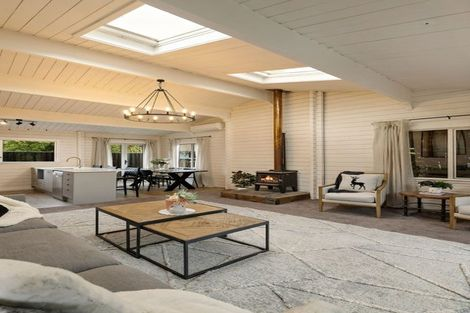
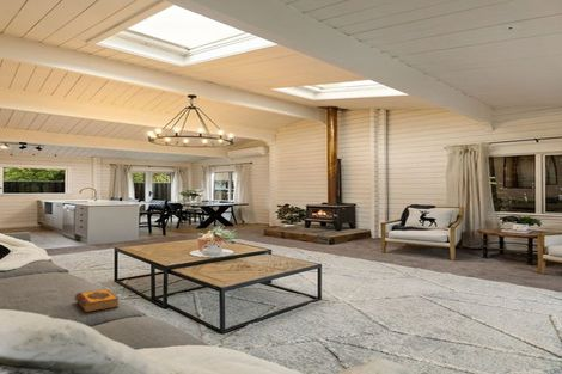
+ hardback book [74,288,120,313]
